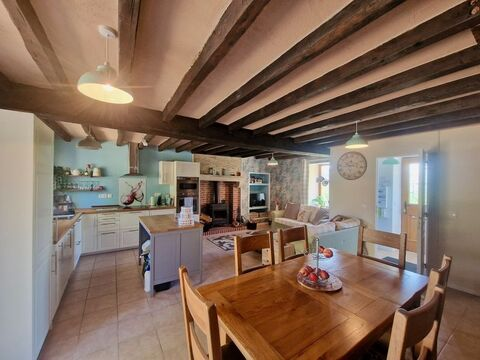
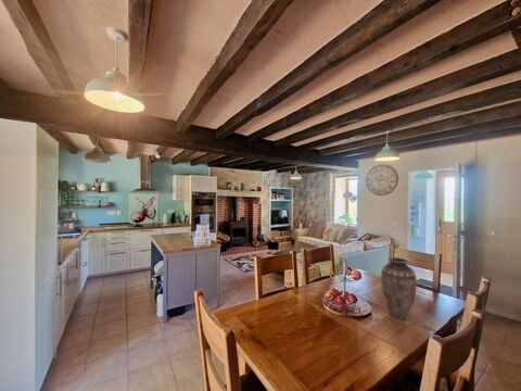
+ vase [380,256,418,320]
